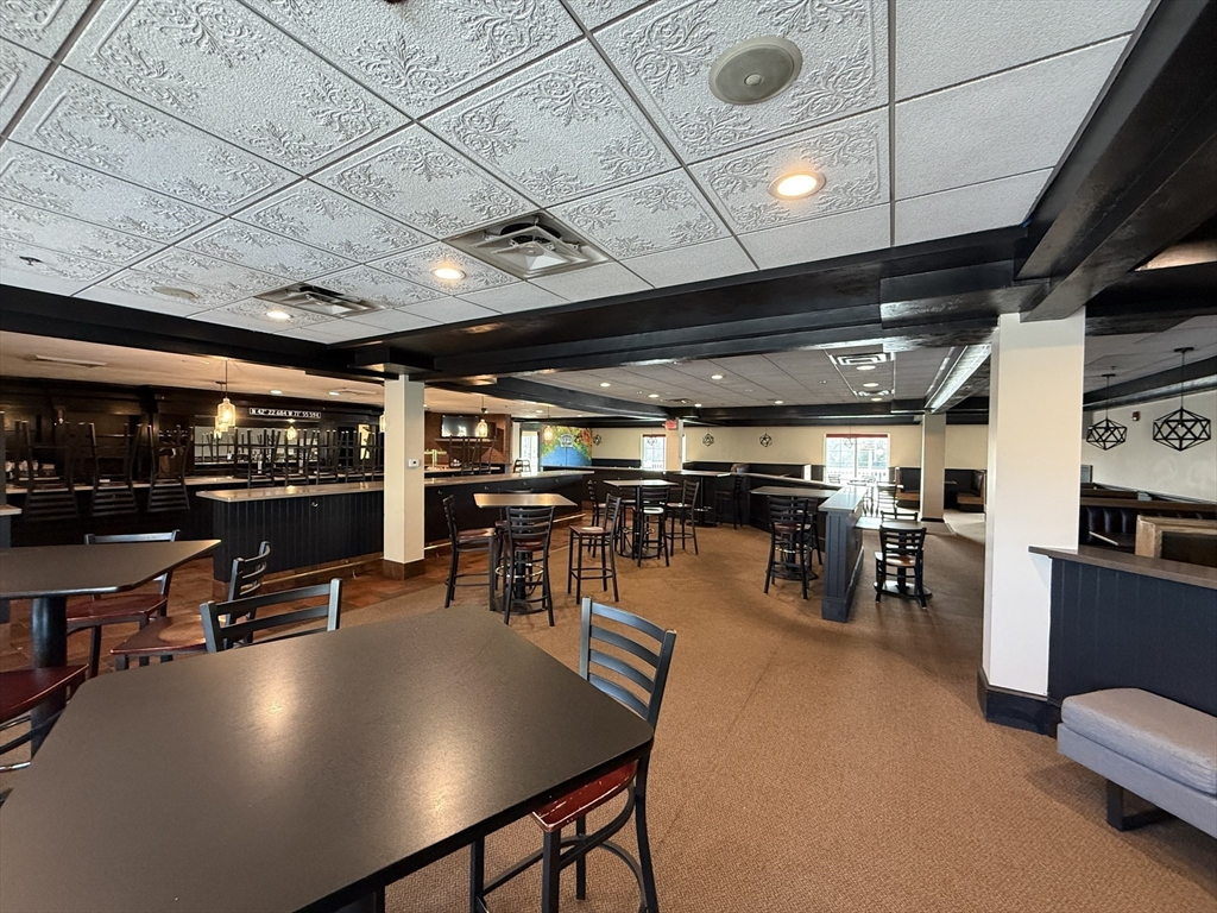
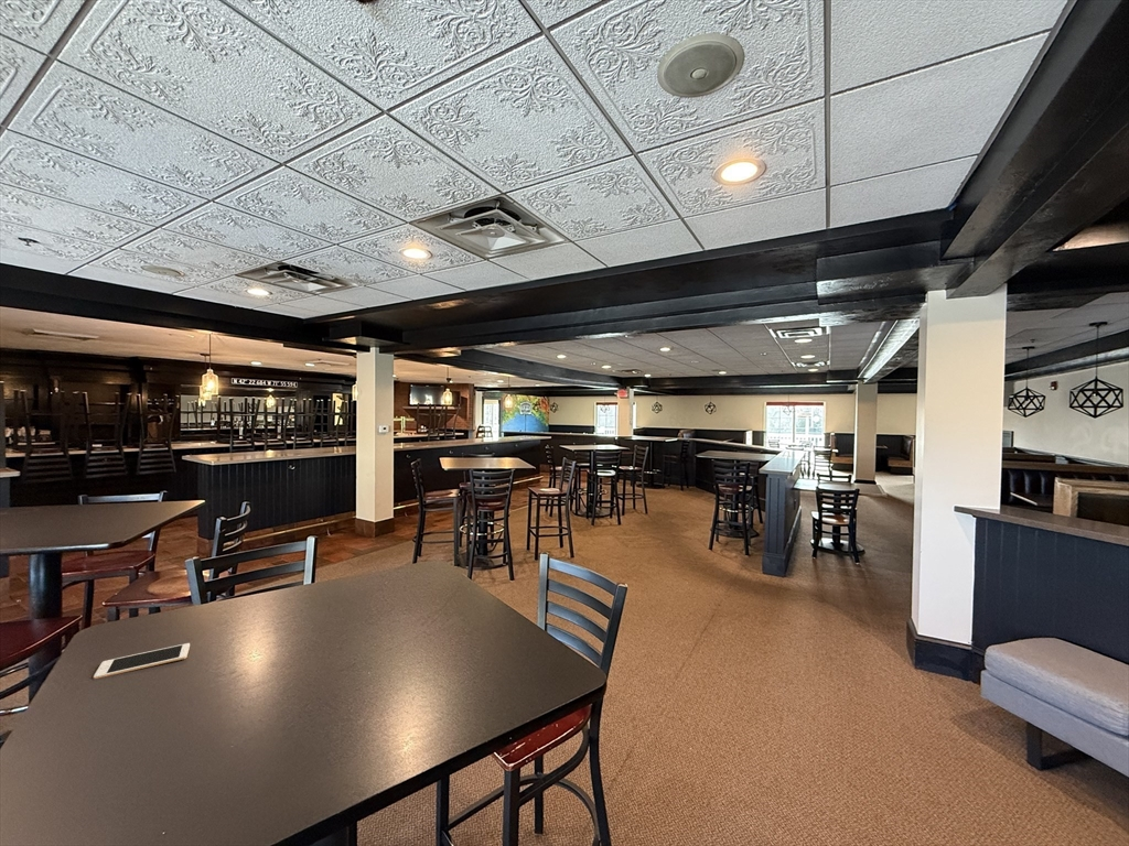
+ cell phone [93,642,191,680]
